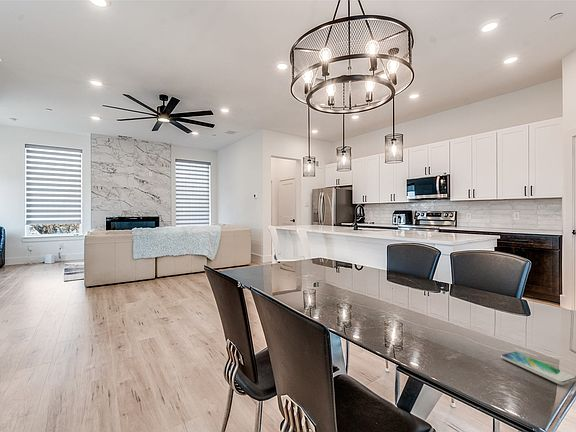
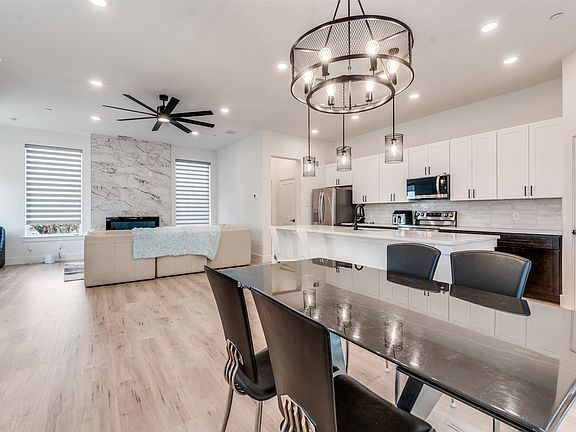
- smartphone [500,351,576,386]
